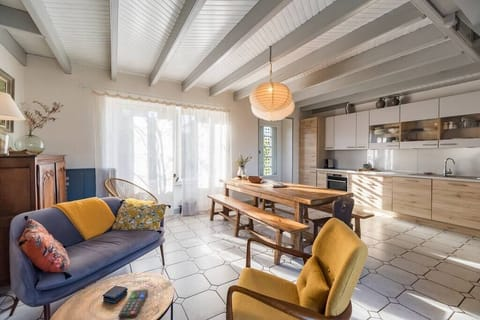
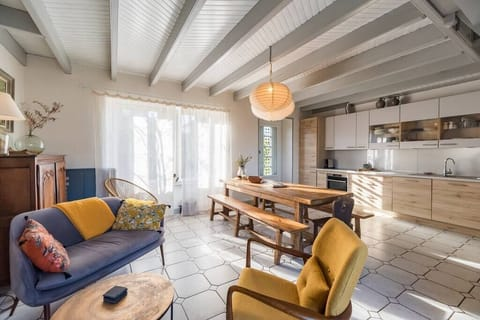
- remote control [118,288,149,320]
